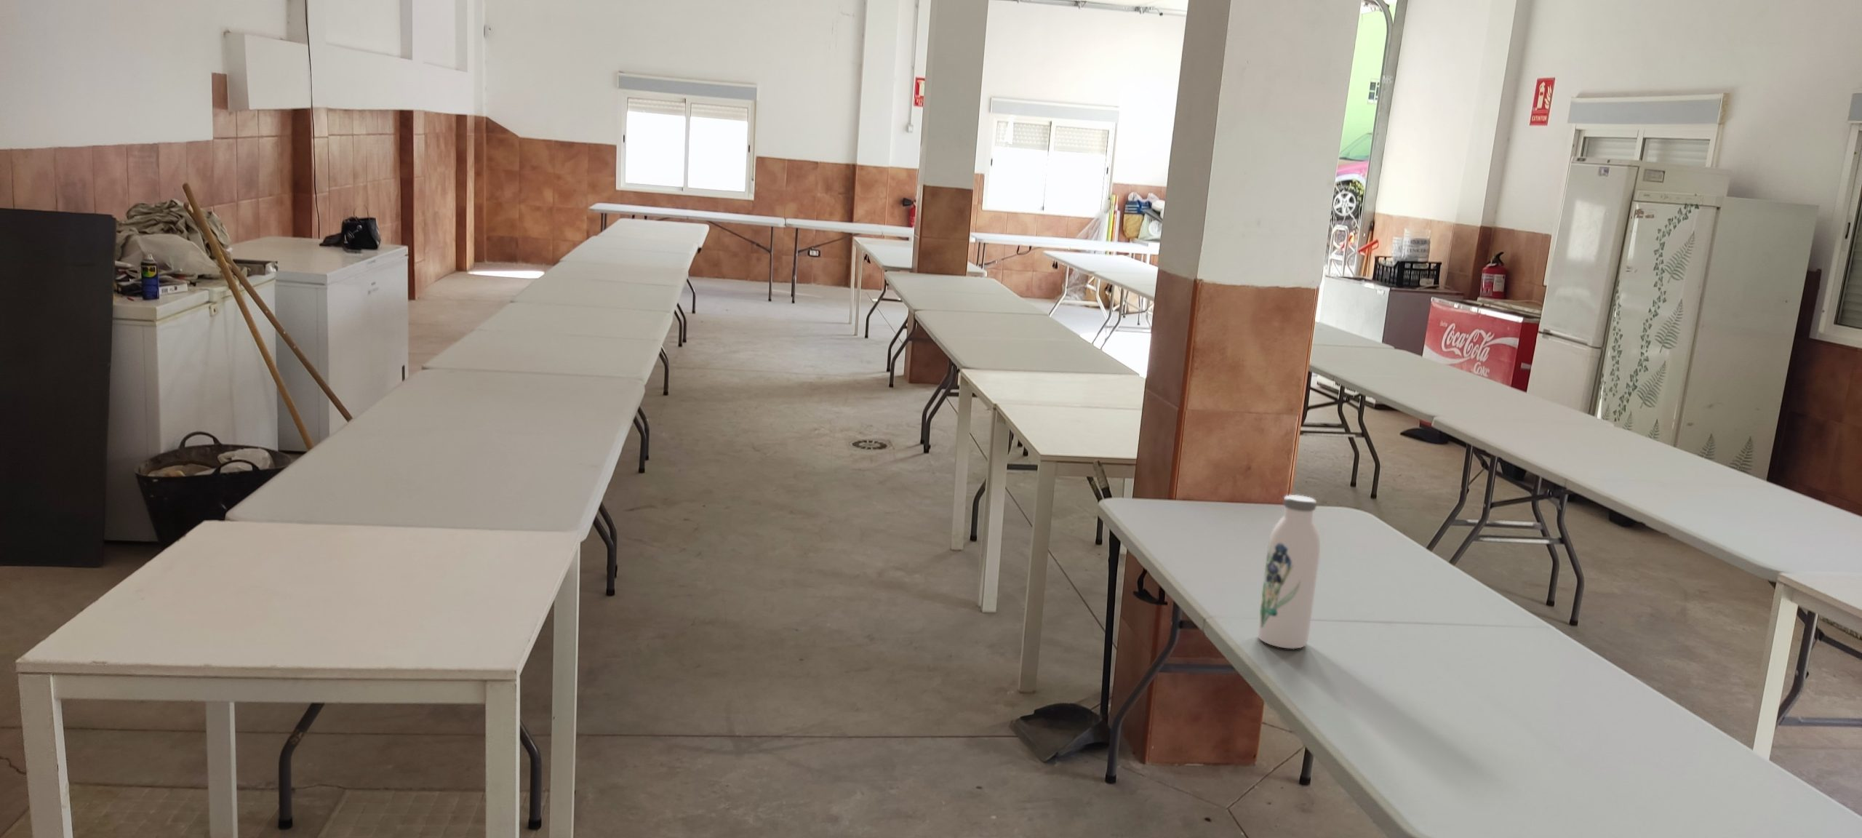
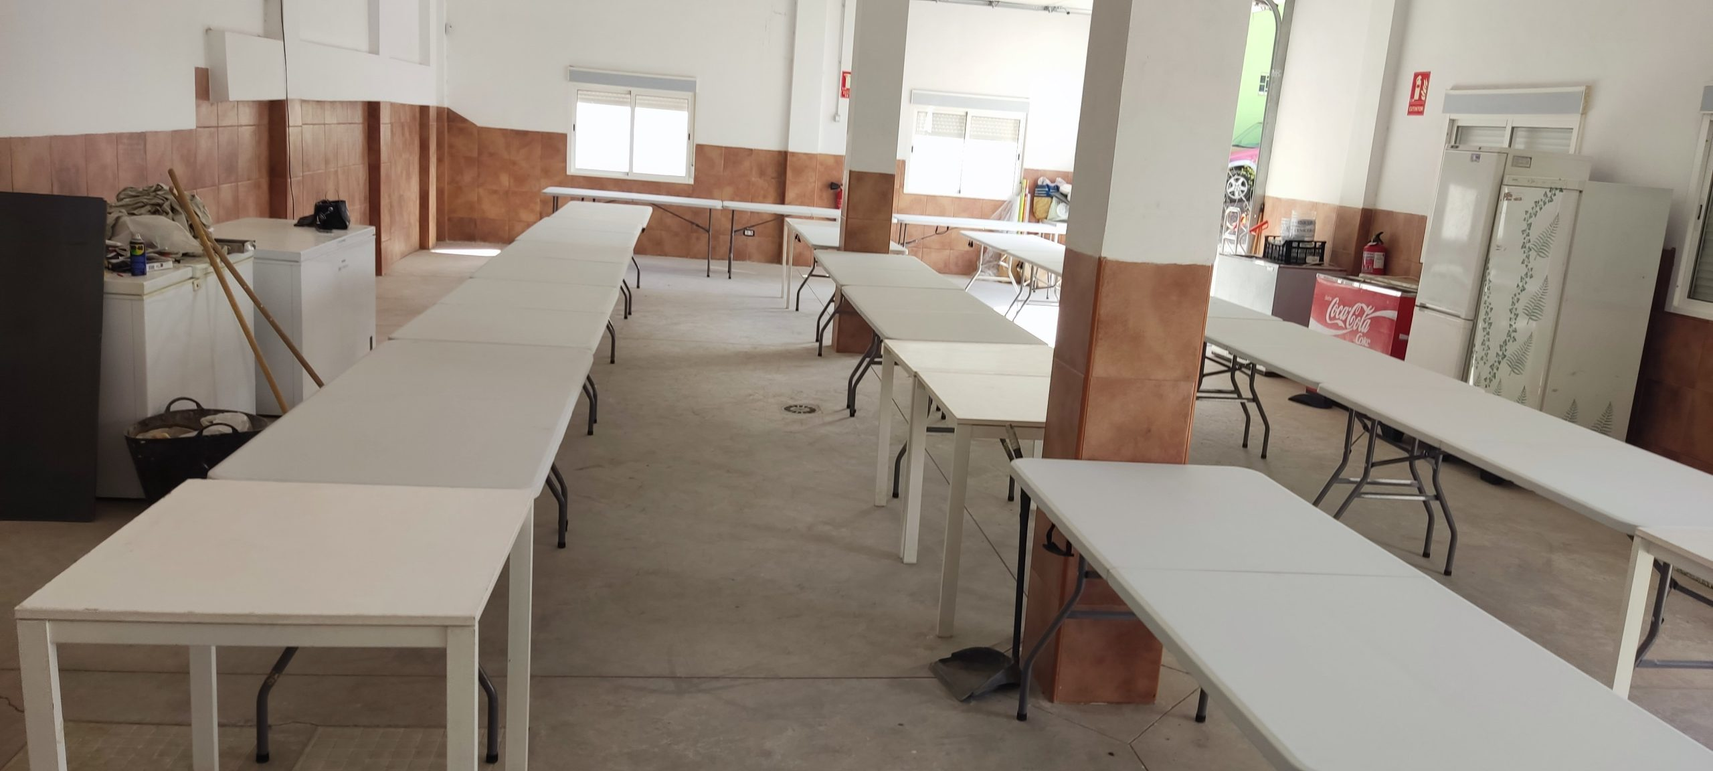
- water bottle [1256,494,1320,649]
